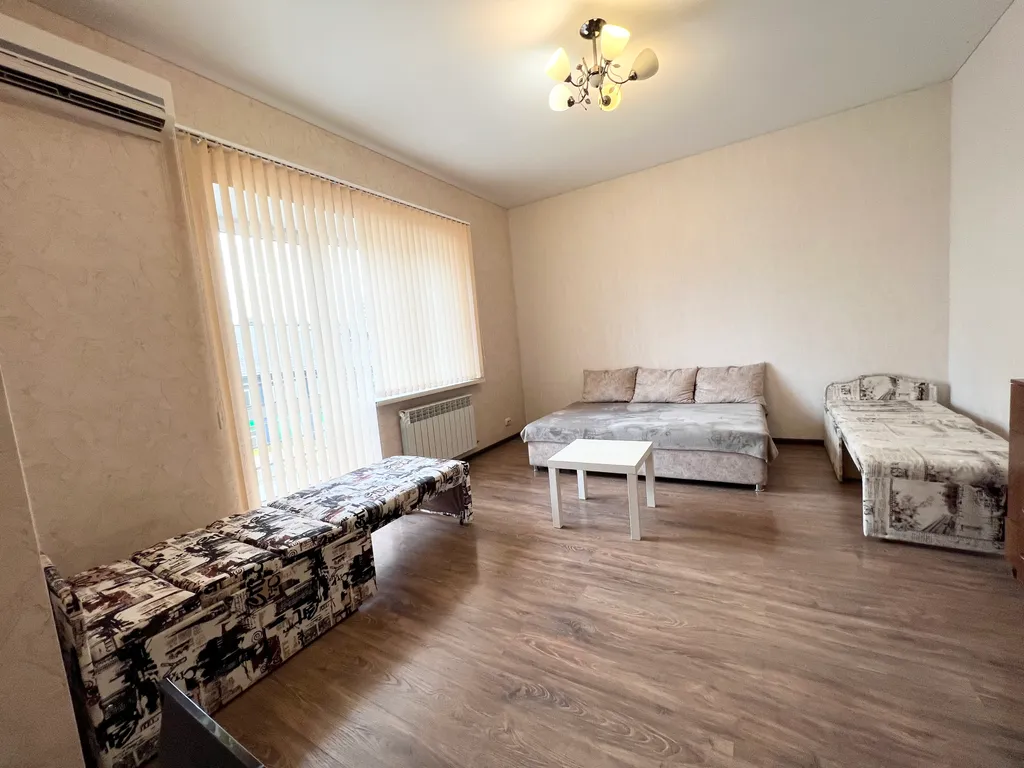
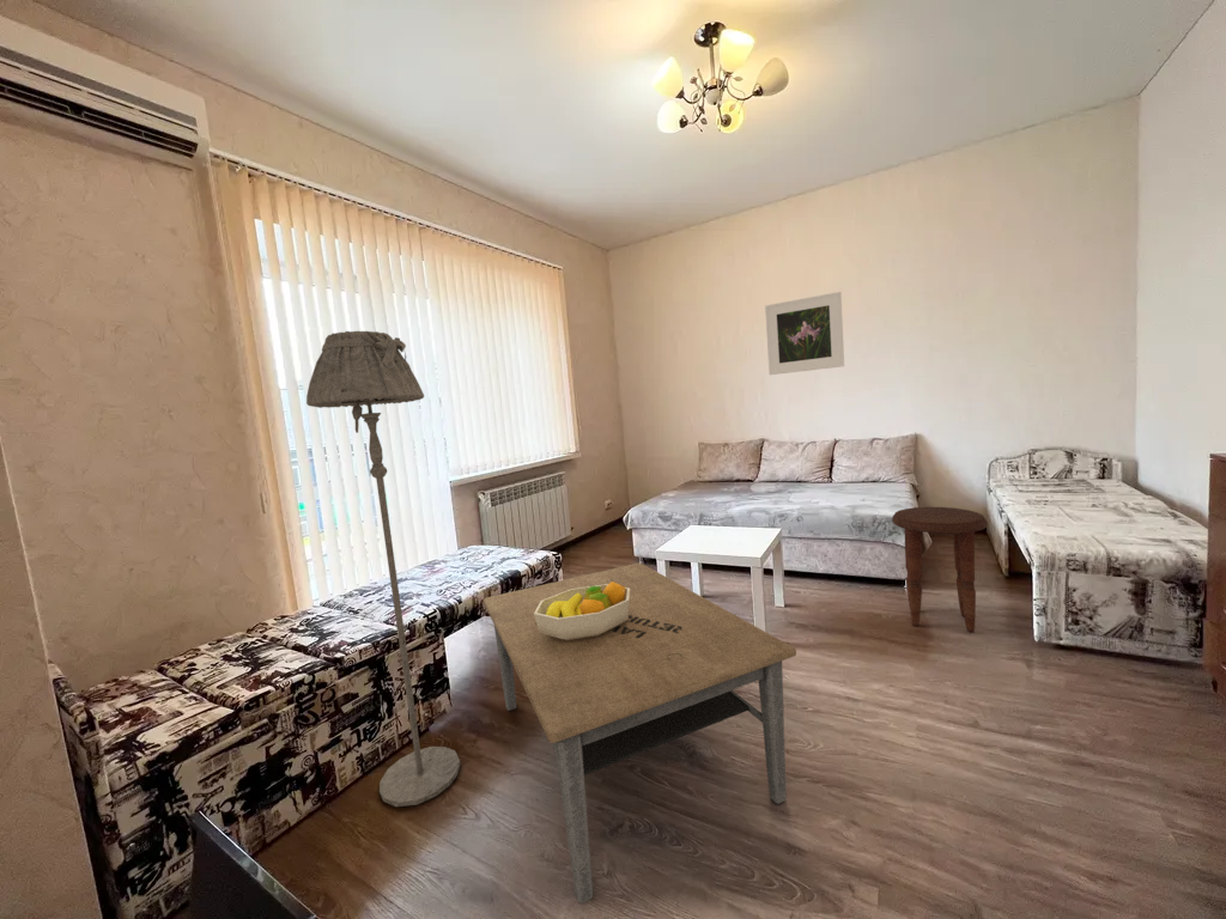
+ coffee table [482,561,797,905]
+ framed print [764,291,845,376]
+ side table [891,506,989,633]
+ fruit bowl [534,582,630,640]
+ floor lamp [305,330,461,808]
